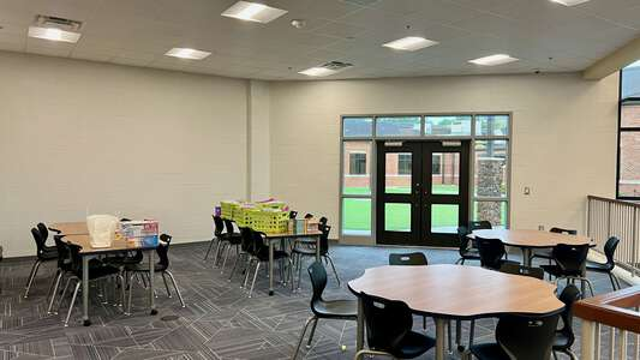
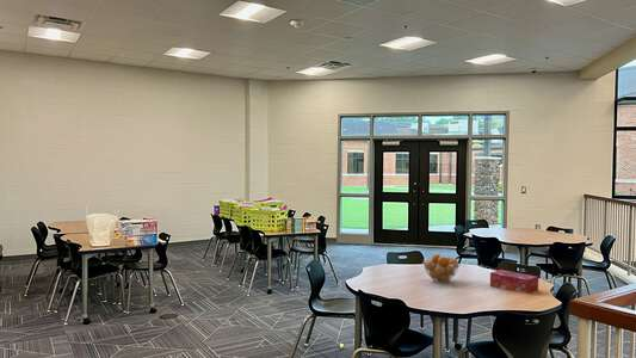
+ fruit basket [422,253,461,284]
+ tissue box [489,268,539,295]
